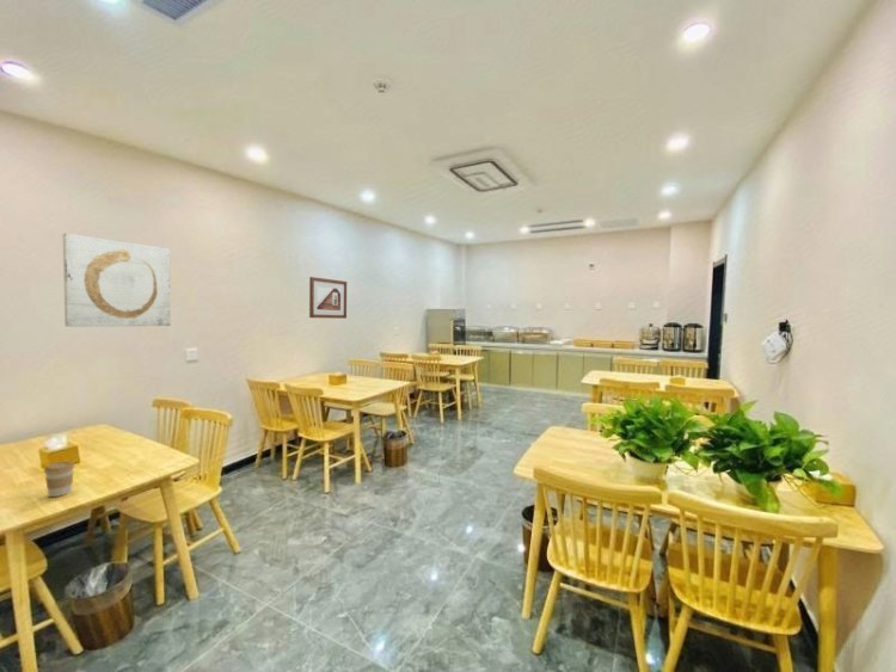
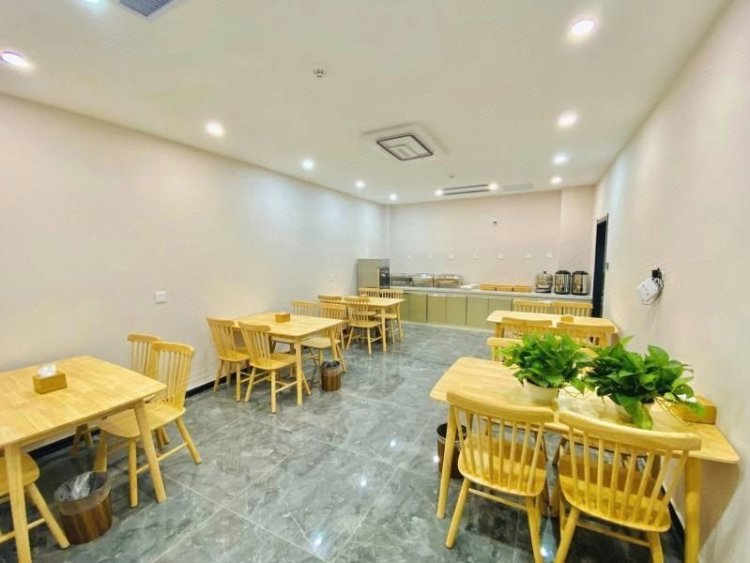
- coffee cup [43,461,76,498]
- picture frame [308,276,348,320]
- wall art [62,232,172,328]
